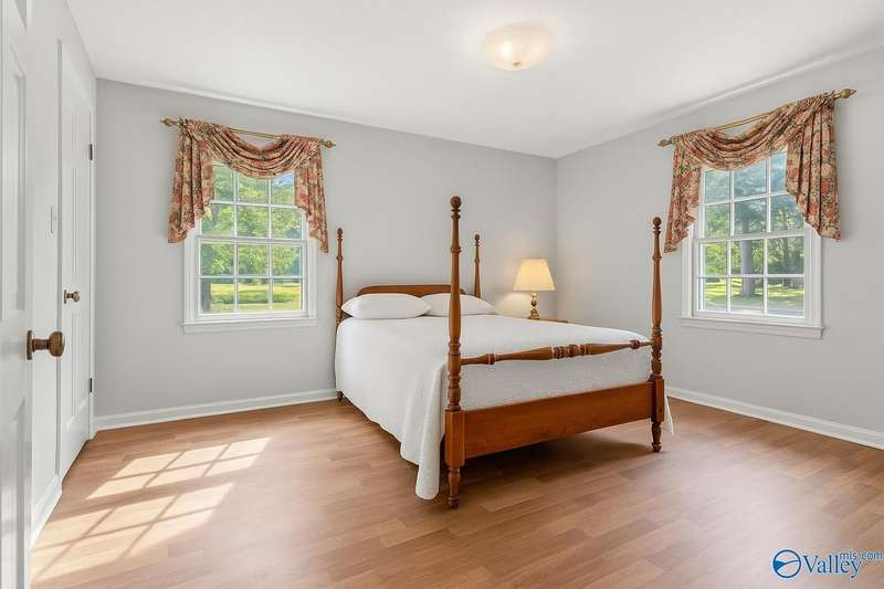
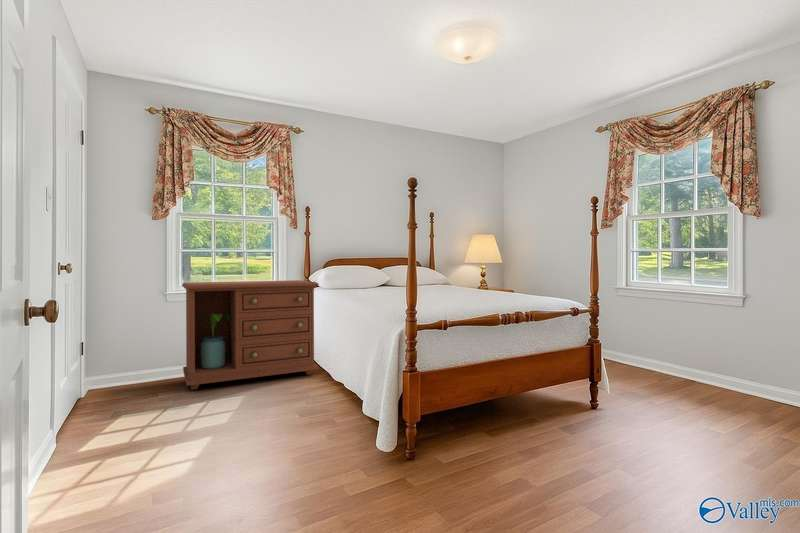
+ dresser [181,279,320,391]
